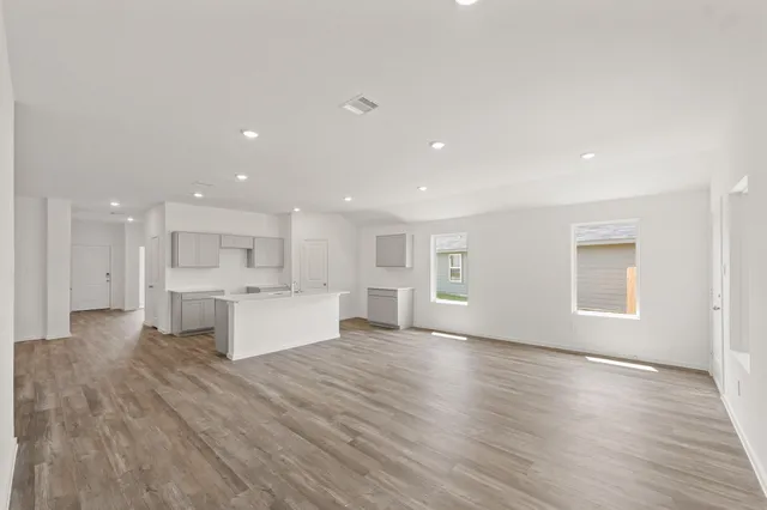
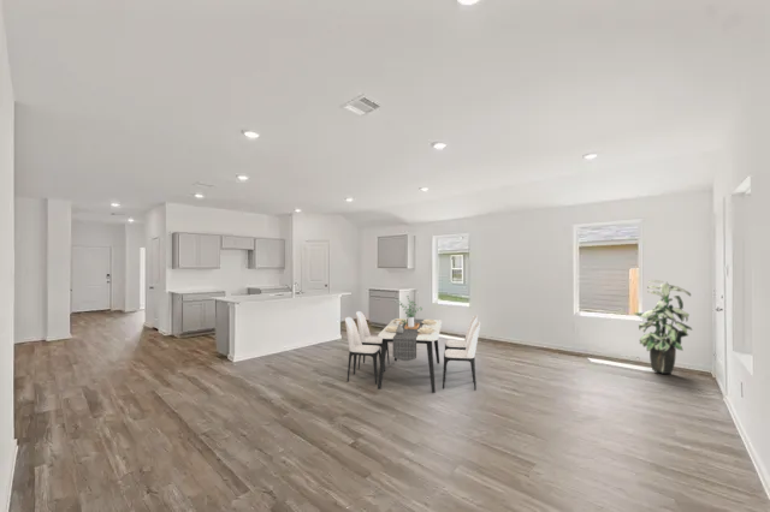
+ indoor plant [633,279,694,375]
+ dining table [344,294,481,394]
